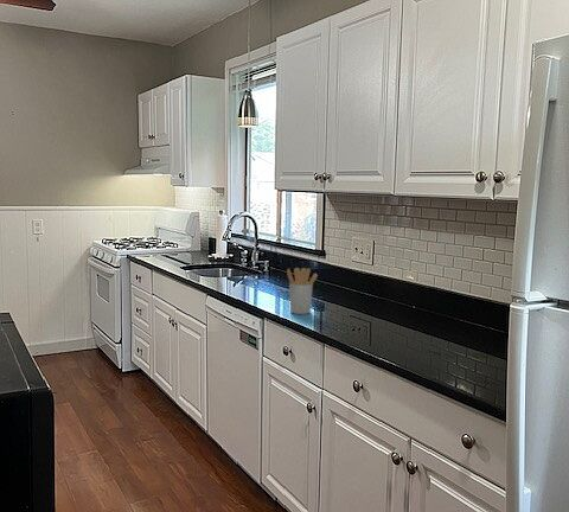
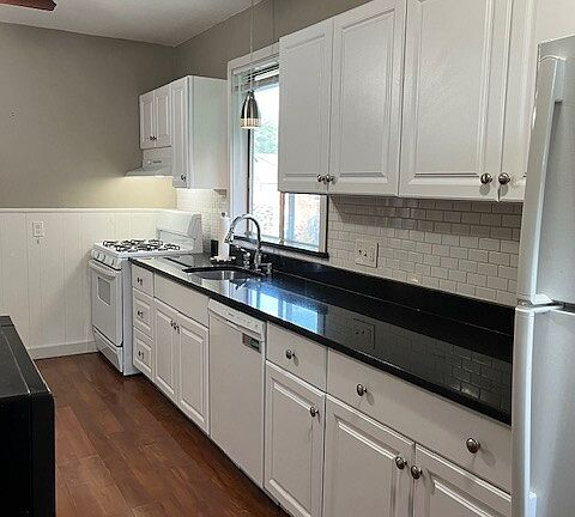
- utensil holder [286,267,319,315]
